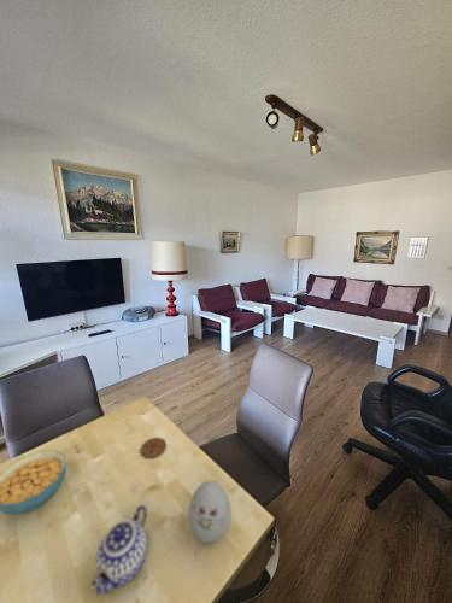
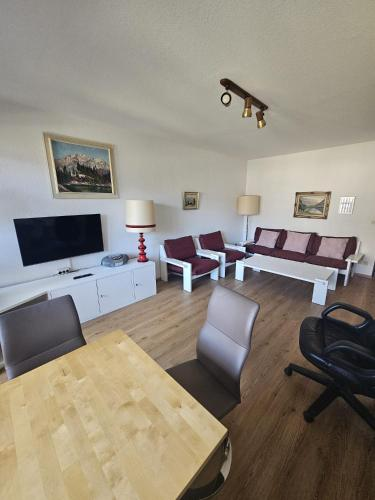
- coaster [140,437,168,459]
- teapot [89,504,148,596]
- decorative egg [188,480,233,545]
- cereal bowl [0,450,67,516]
